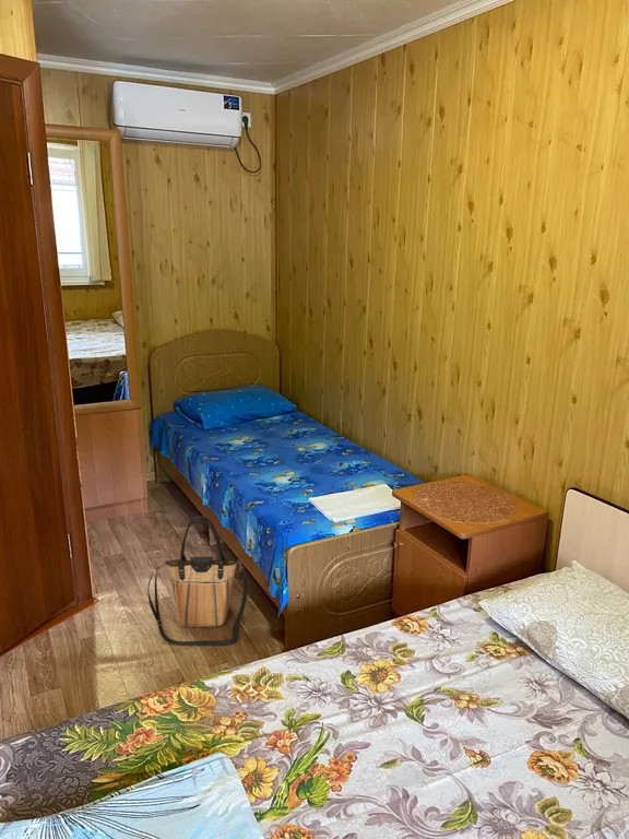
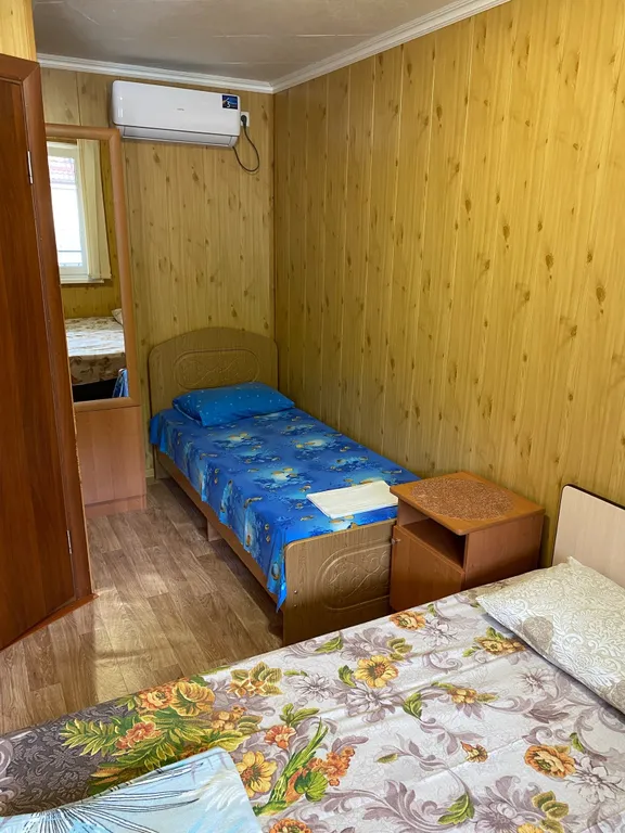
- tote bag [146,516,249,647]
